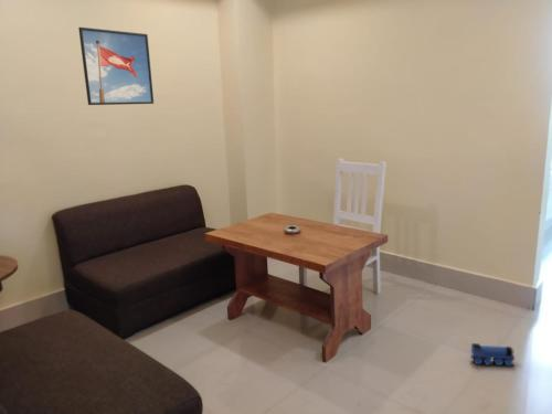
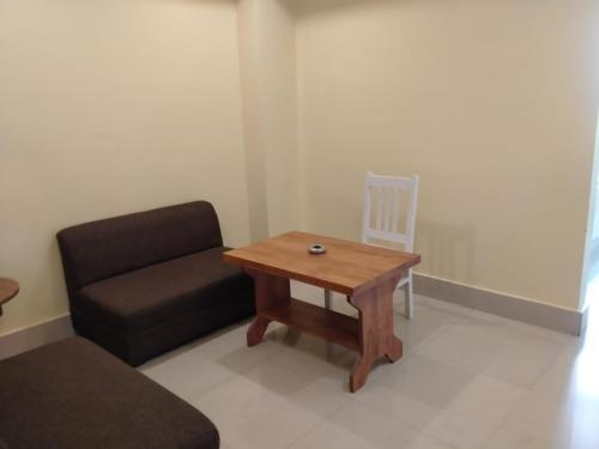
- toy train [469,342,516,368]
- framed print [77,26,155,106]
